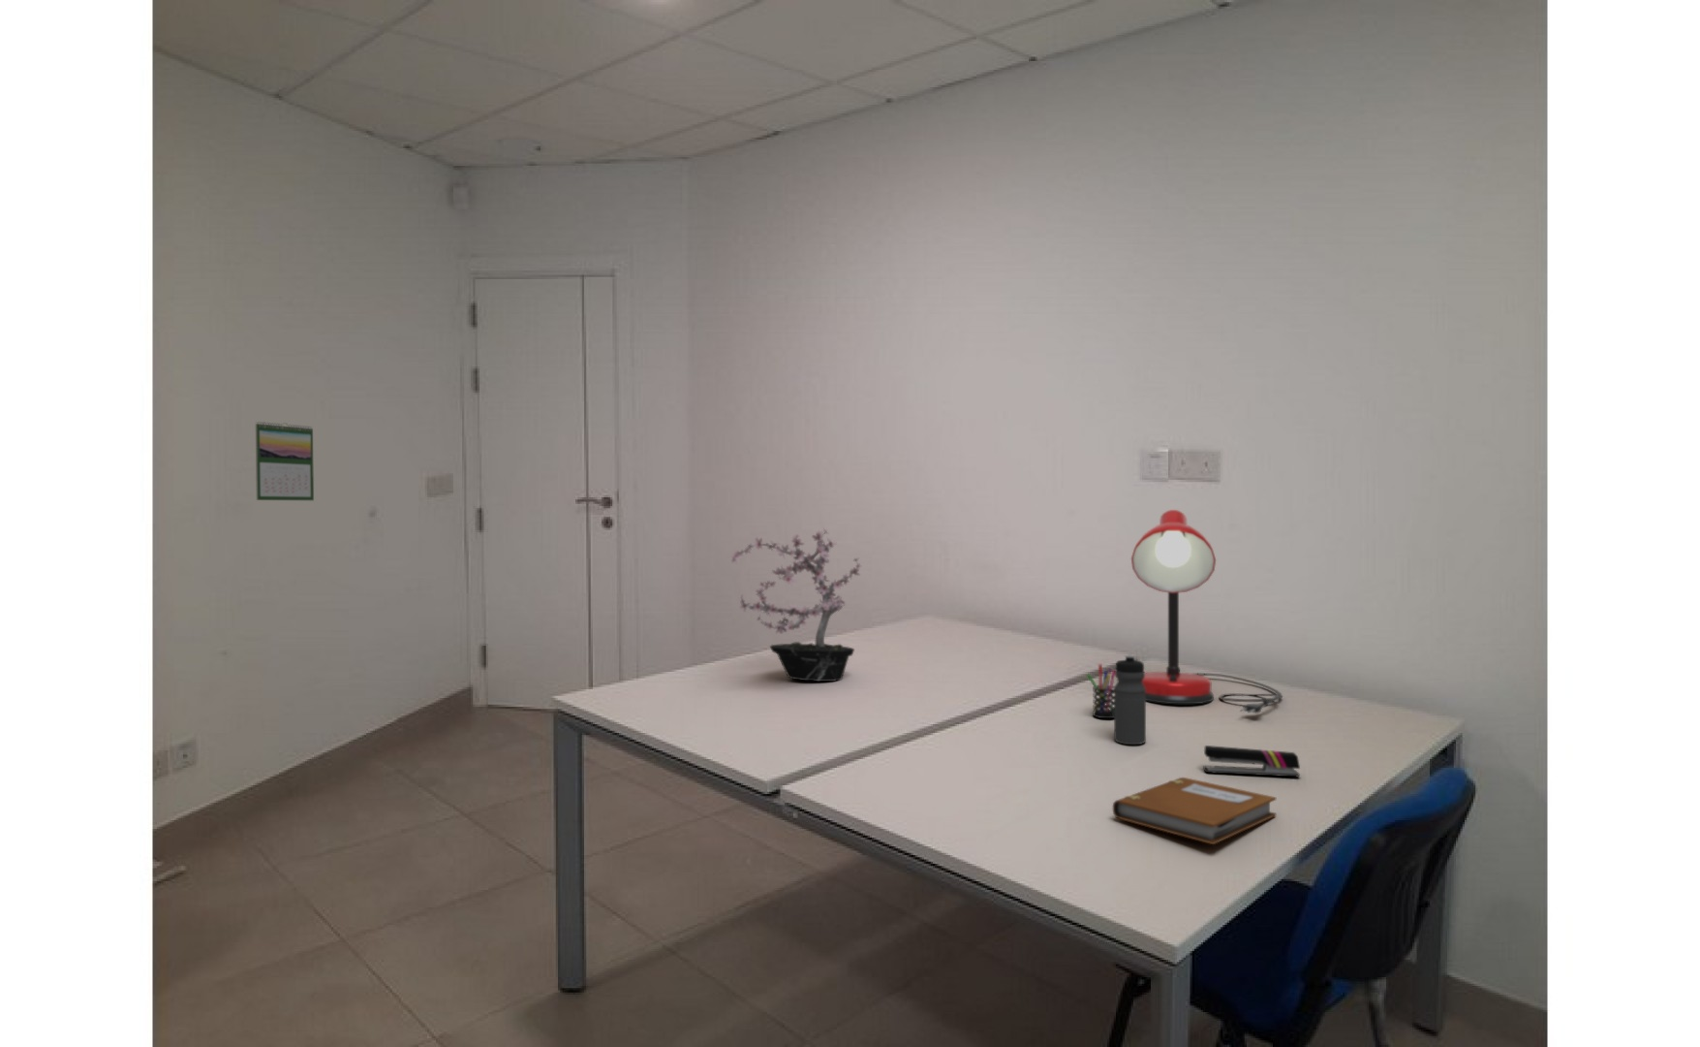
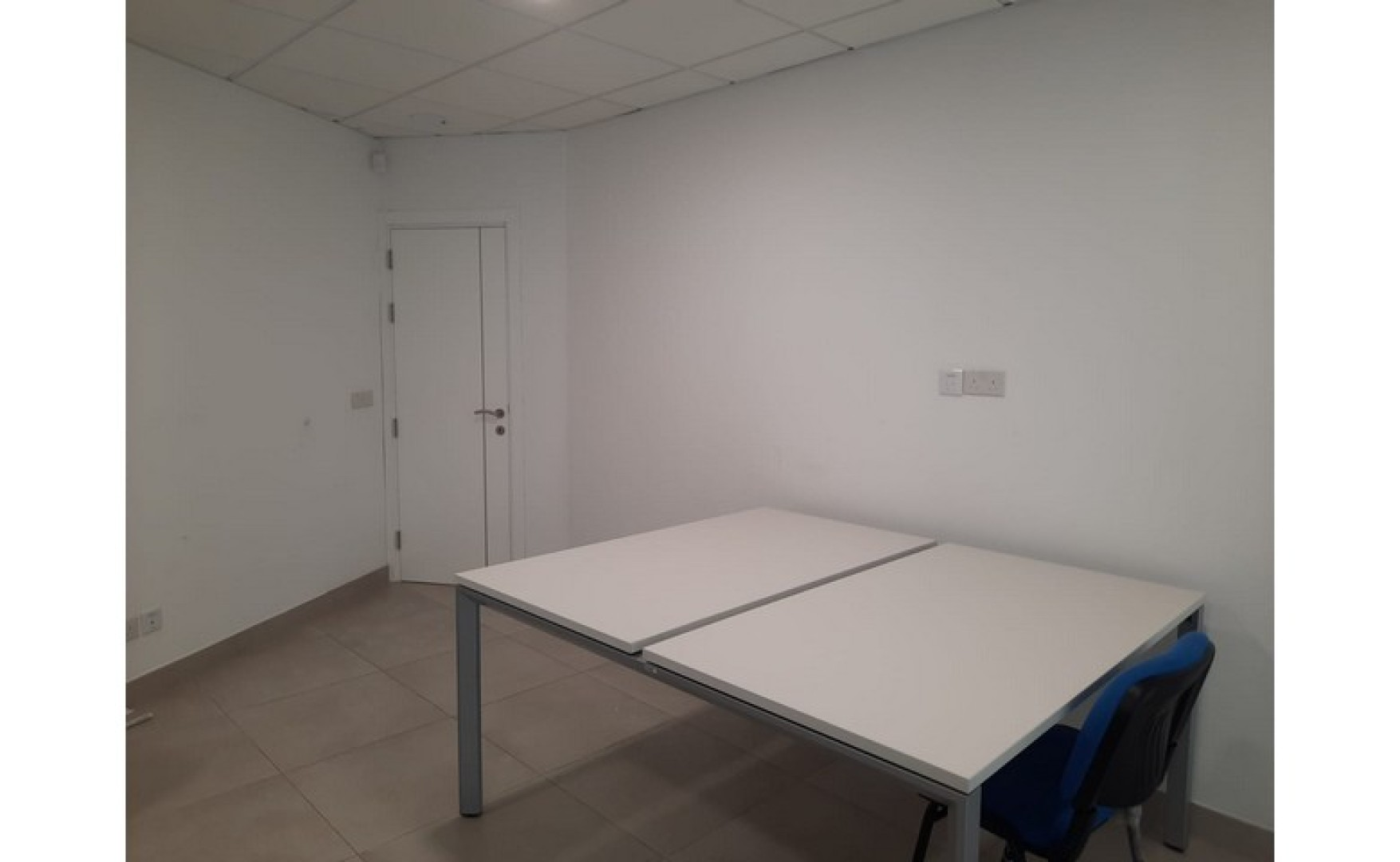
- stapler [1202,745,1300,777]
- pen holder [1086,663,1115,719]
- potted plant [727,526,862,683]
- desk lamp [1130,509,1284,714]
- calendar [255,420,314,502]
- notebook [1112,776,1276,845]
- water bottle [1114,655,1148,746]
